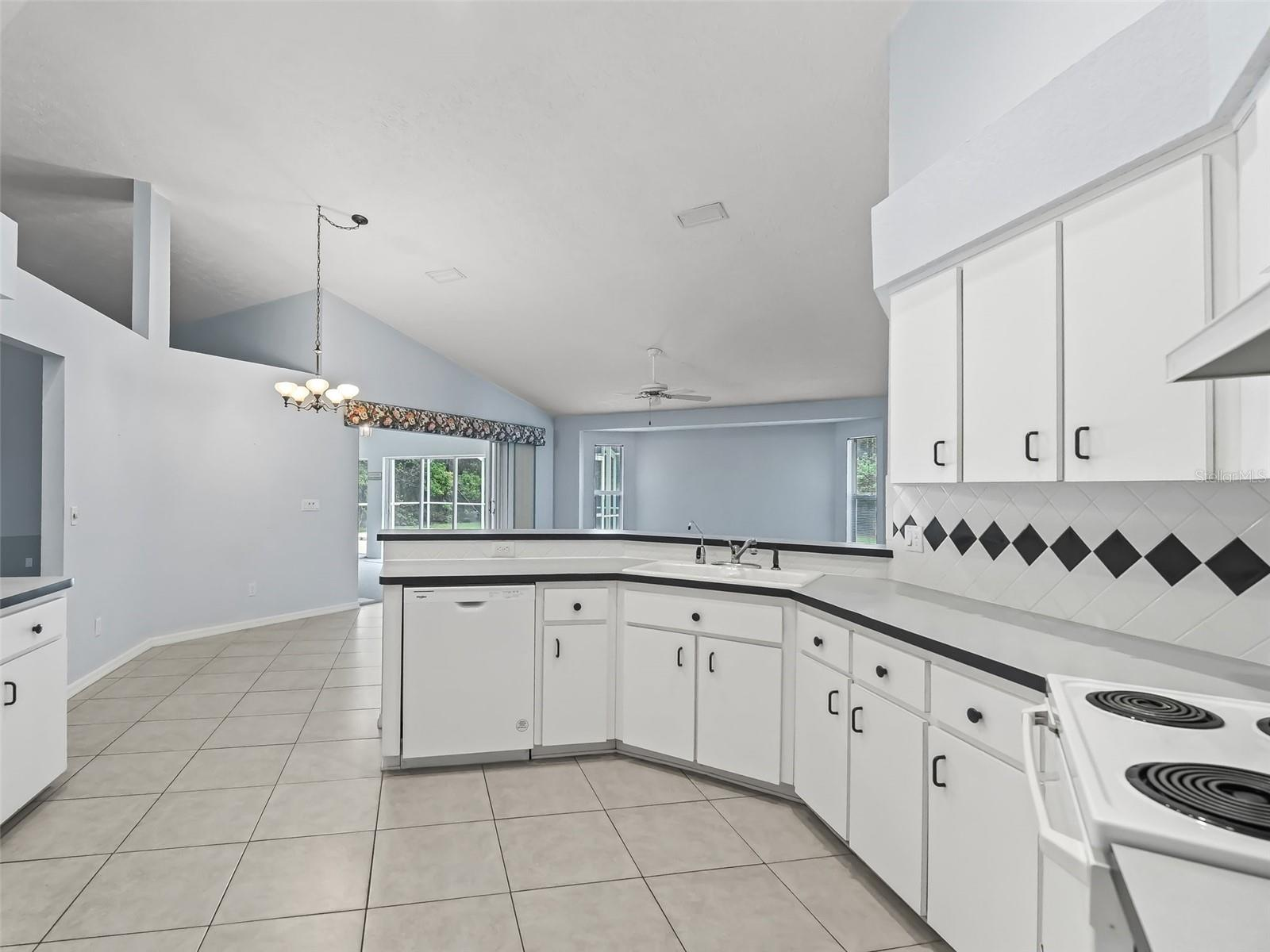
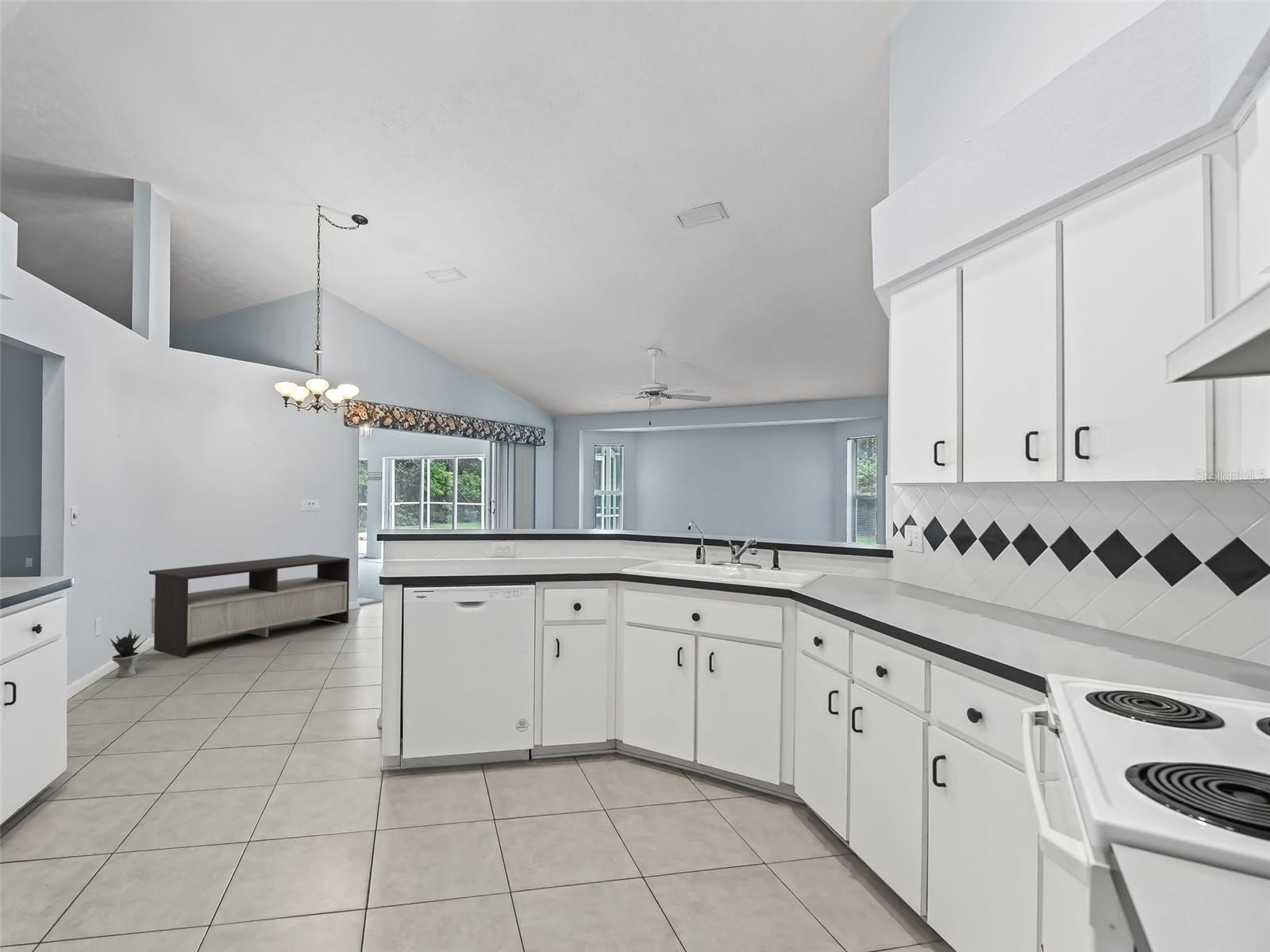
+ potted plant [110,628,148,678]
+ tv stand [148,554,350,658]
